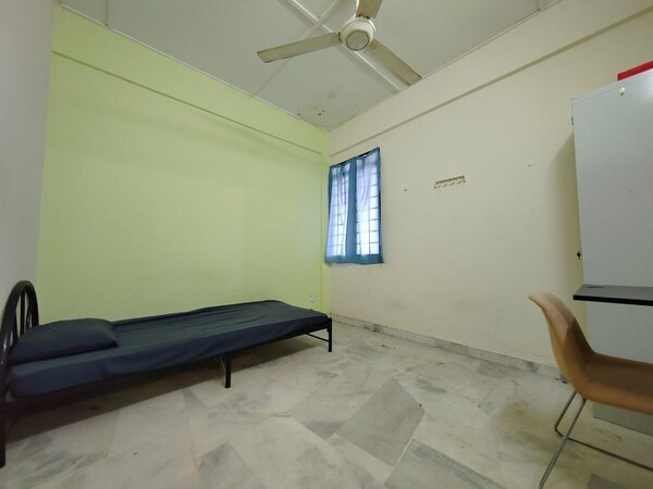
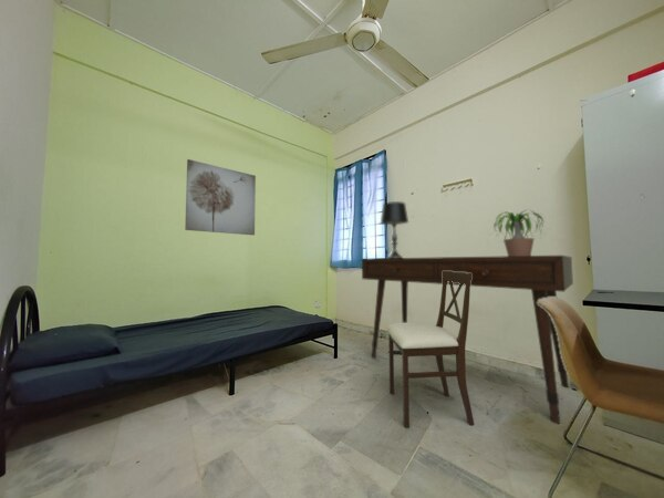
+ potted plant [488,209,550,256]
+ wall art [184,158,257,236]
+ desk [361,255,574,425]
+ chair [386,271,475,429]
+ table lamp [380,200,409,258]
